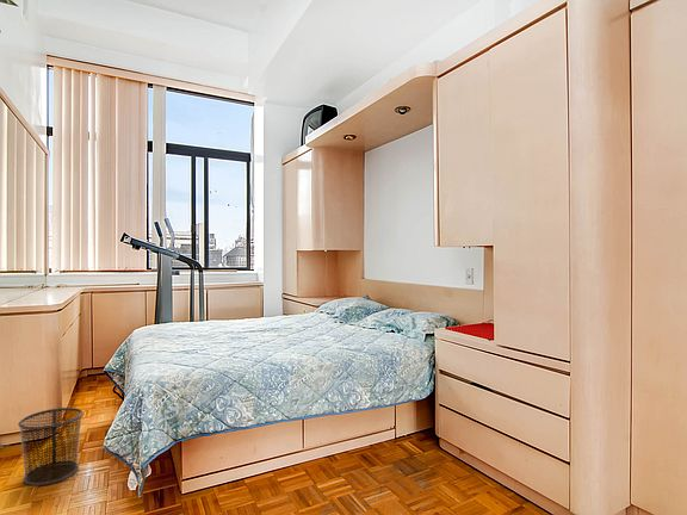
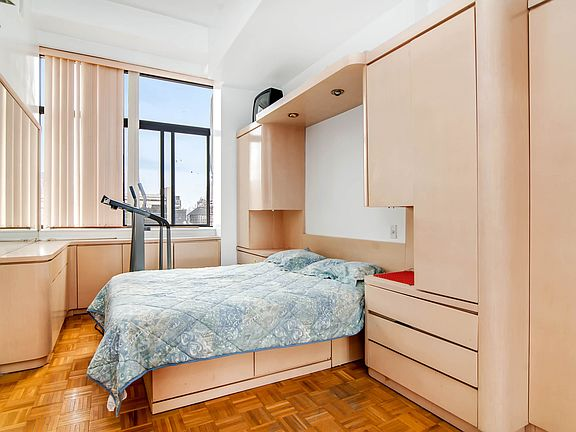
- waste bin [17,407,85,486]
